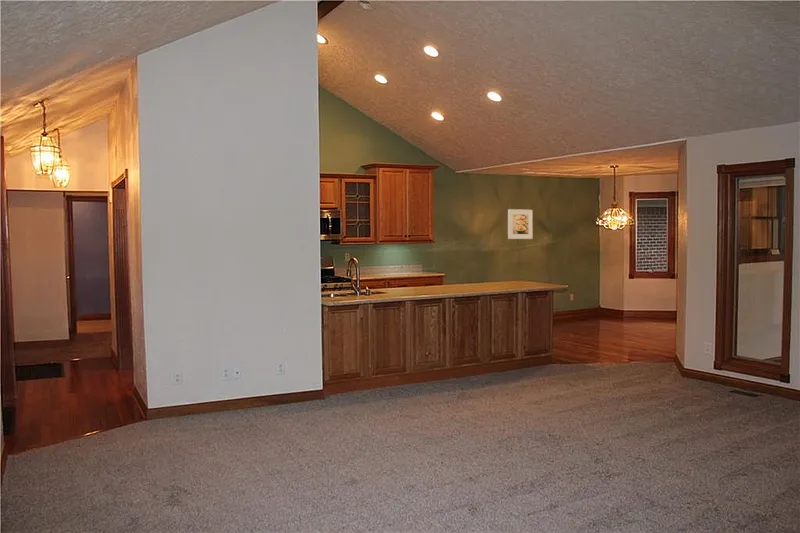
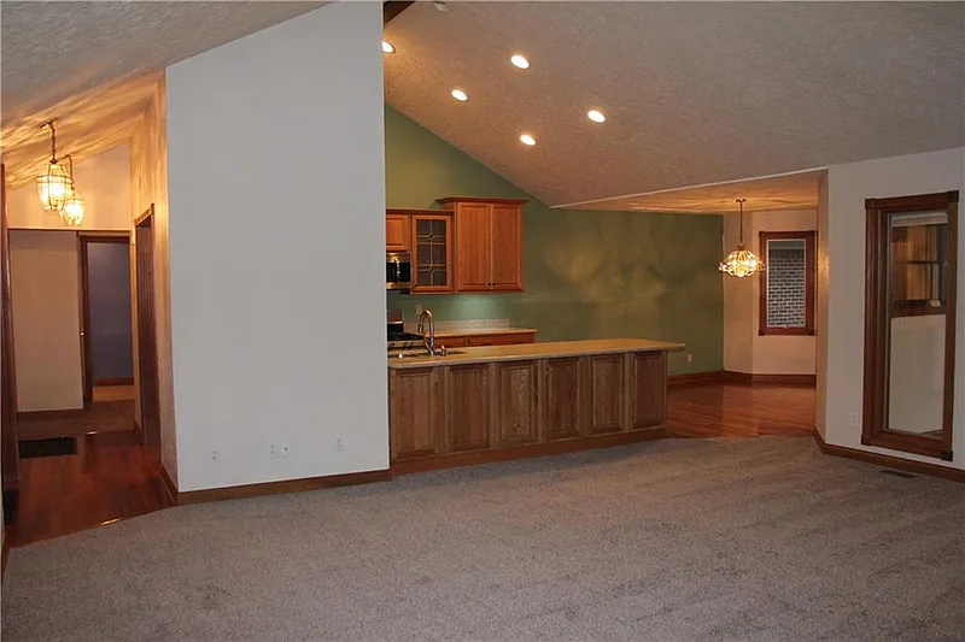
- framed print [507,208,533,240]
